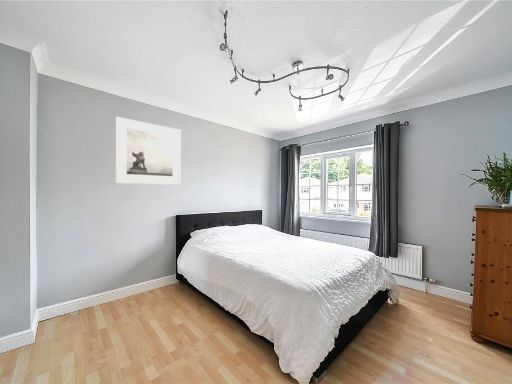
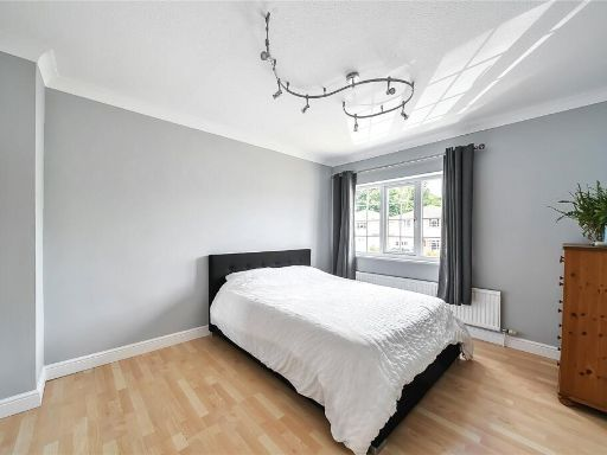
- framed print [114,116,182,186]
